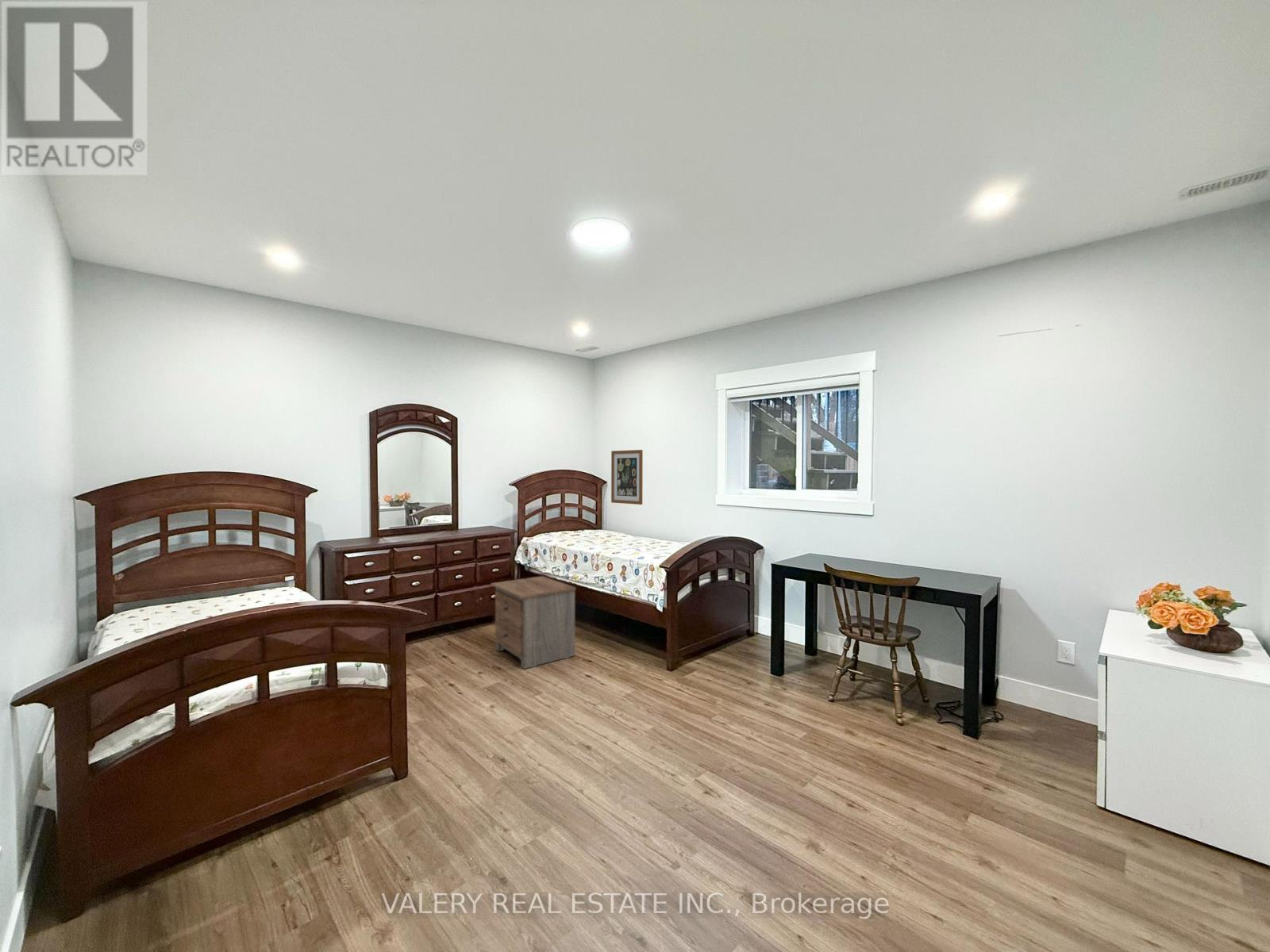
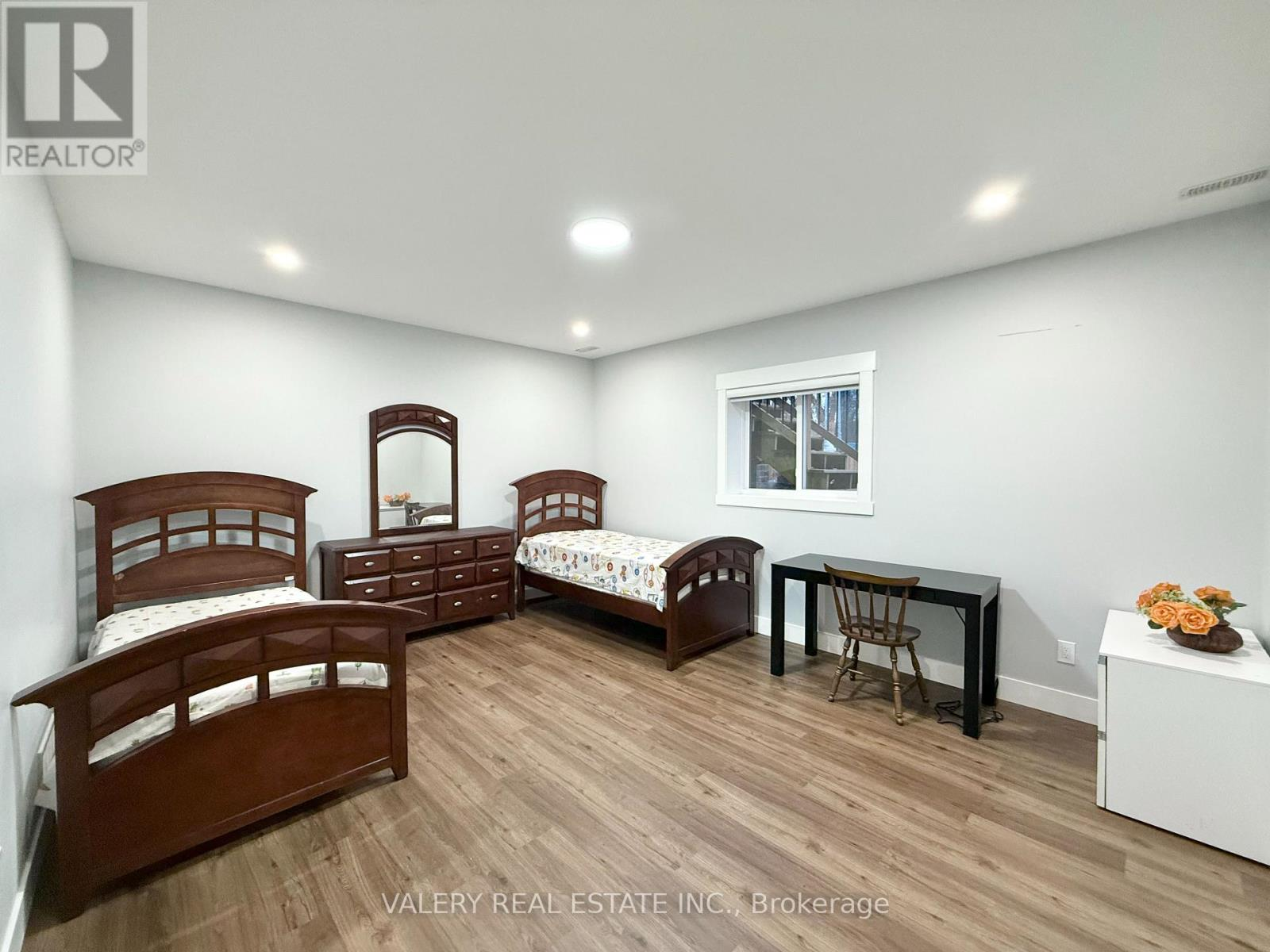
- nightstand [490,575,577,670]
- wall art [610,449,644,505]
